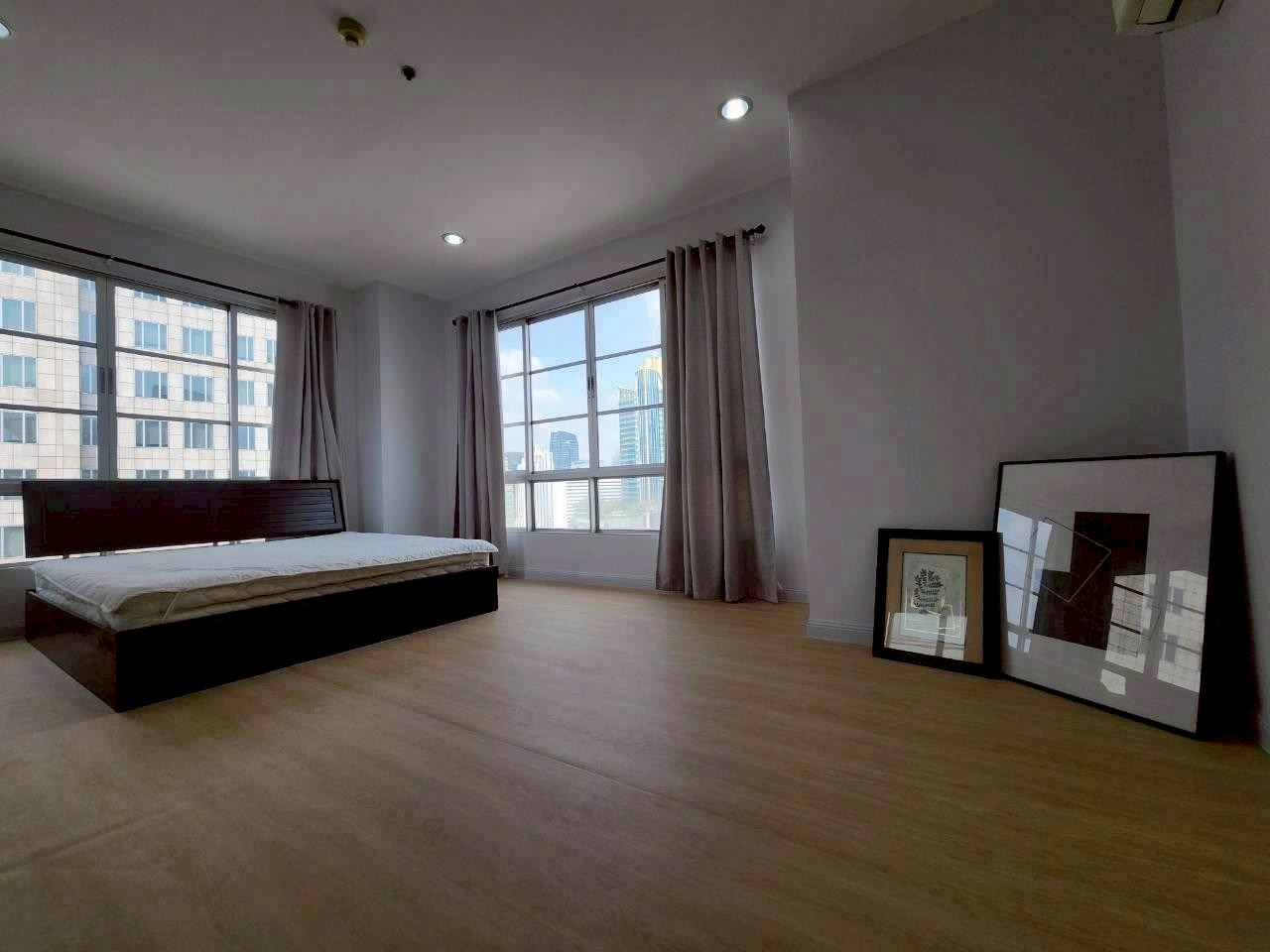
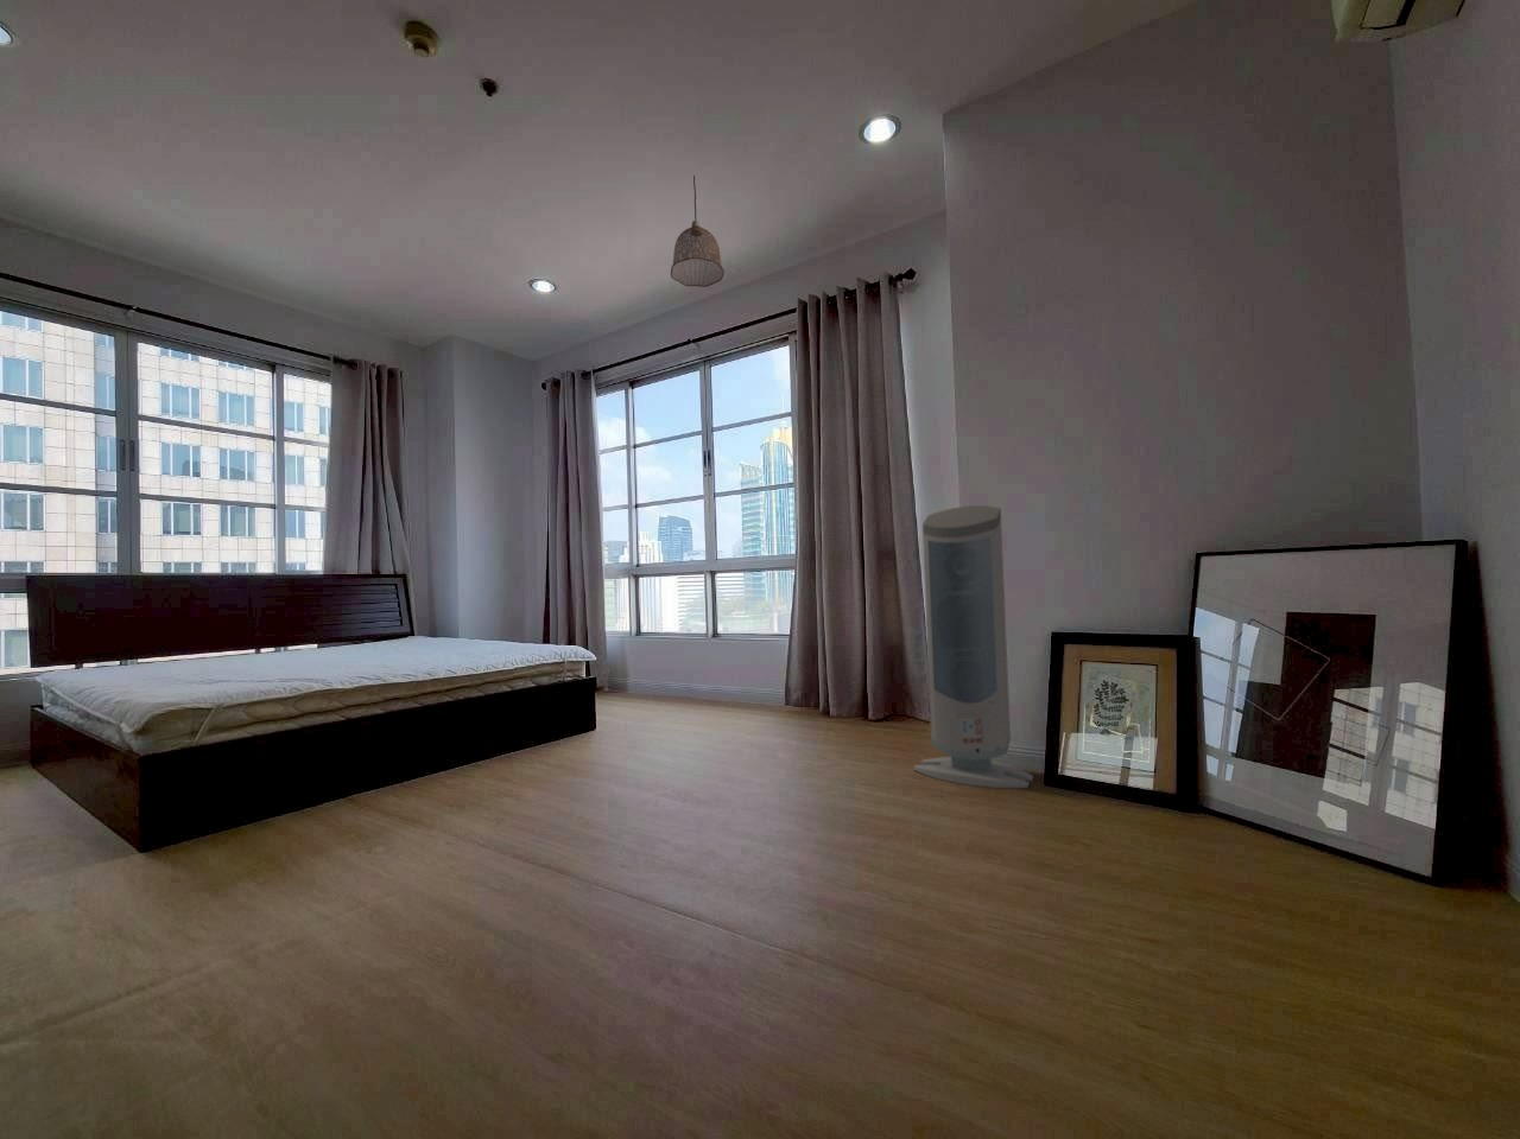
+ pendant lamp [670,175,725,288]
+ air purifier [912,504,1034,788]
